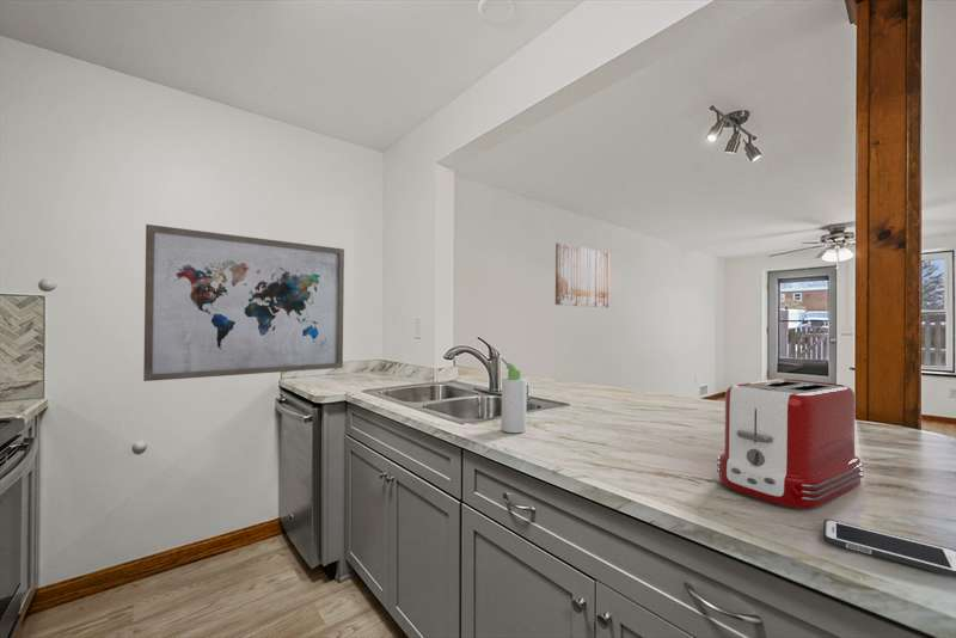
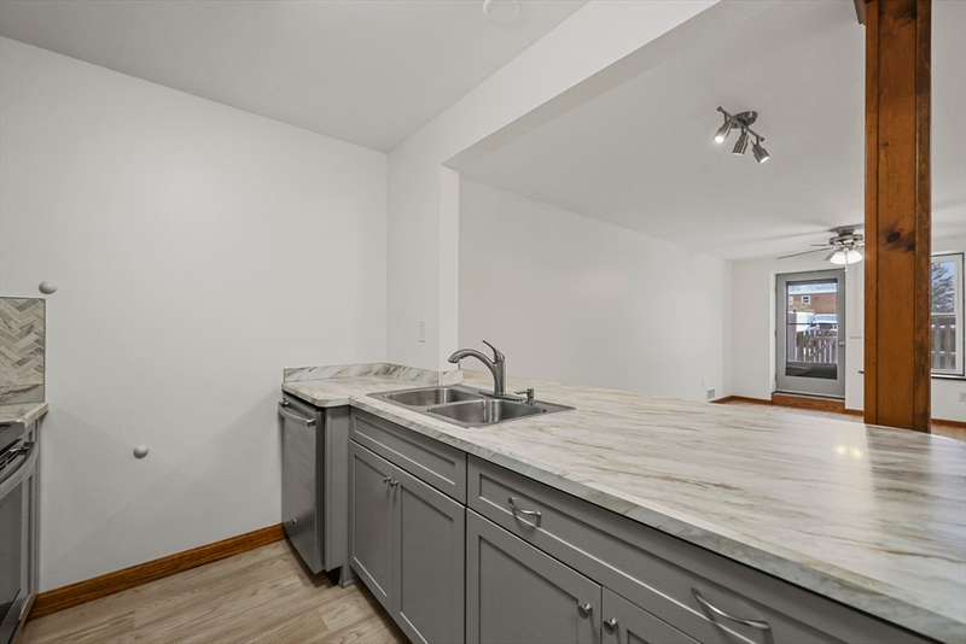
- toaster [716,378,865,509]
- wall art [554,241,611,308]
- wall art [142,223,345,382]
- cell phone [822,519,956,578]
- bottle [501,357,528,434]
